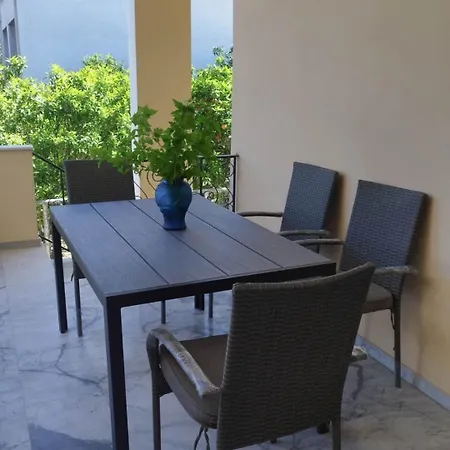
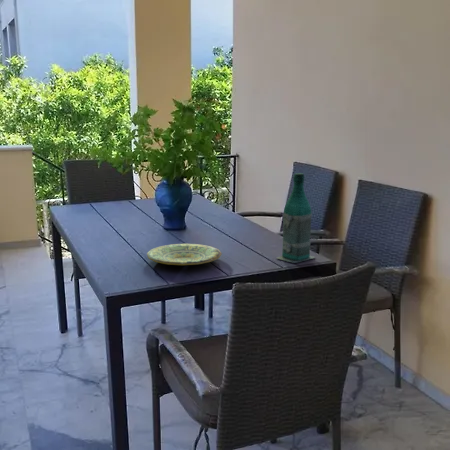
+ bottle [276,172,316,264]
+ plate [146,243,223,266]
